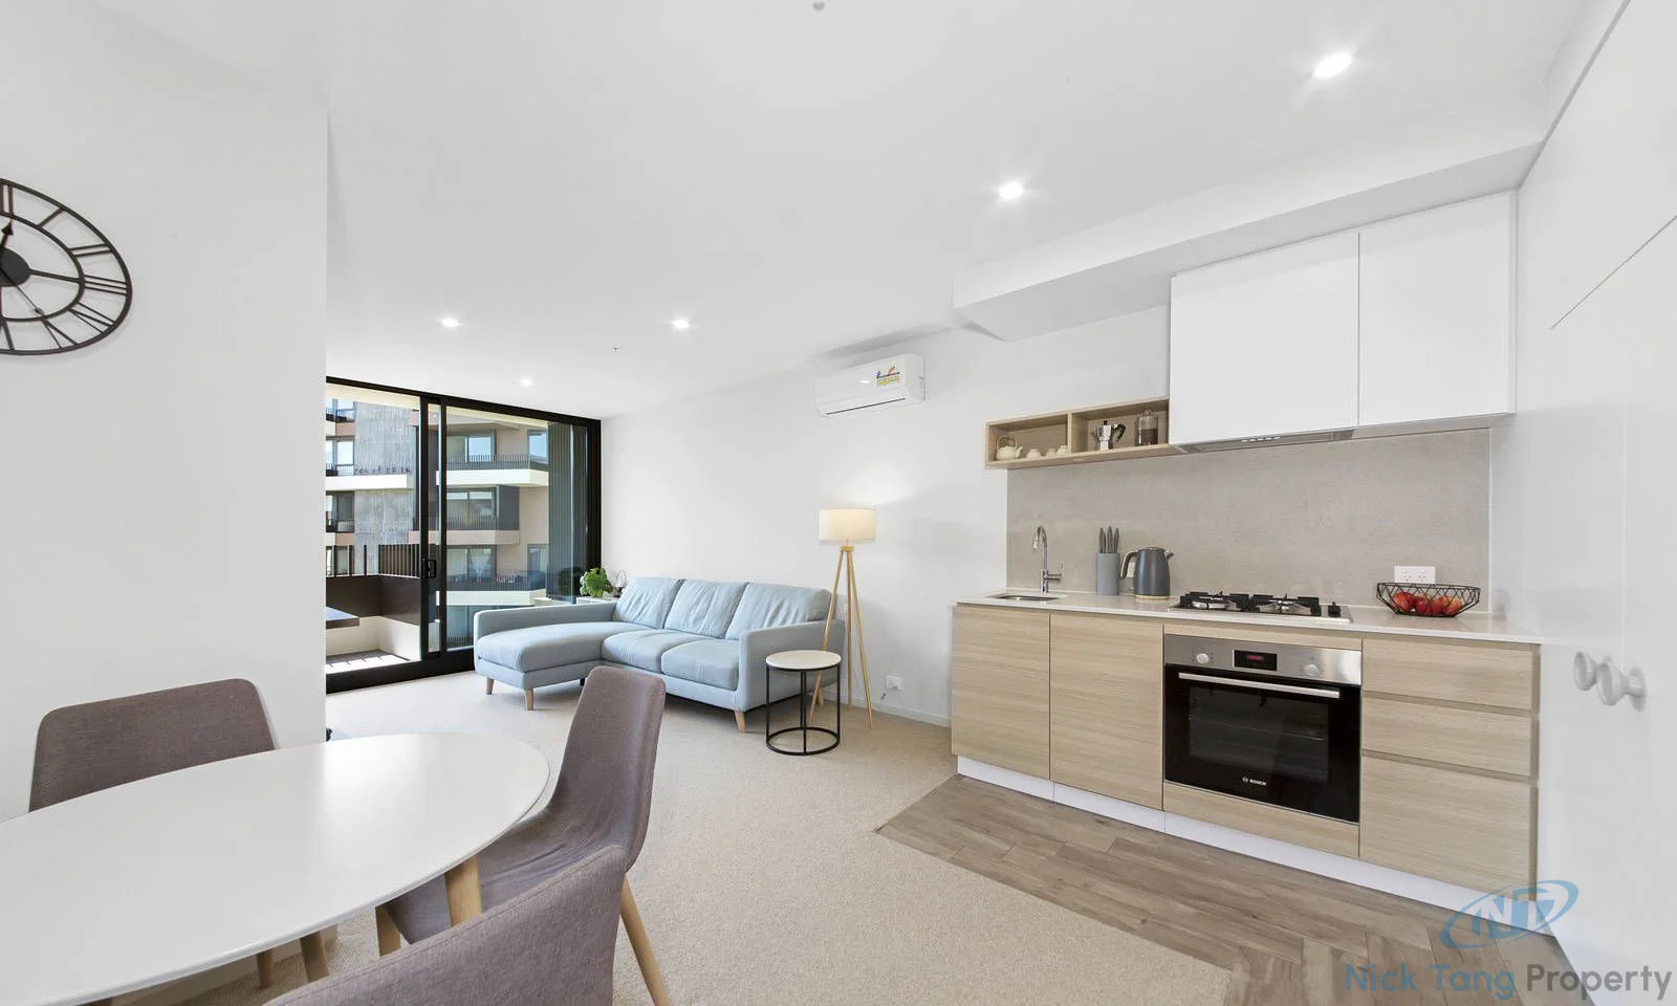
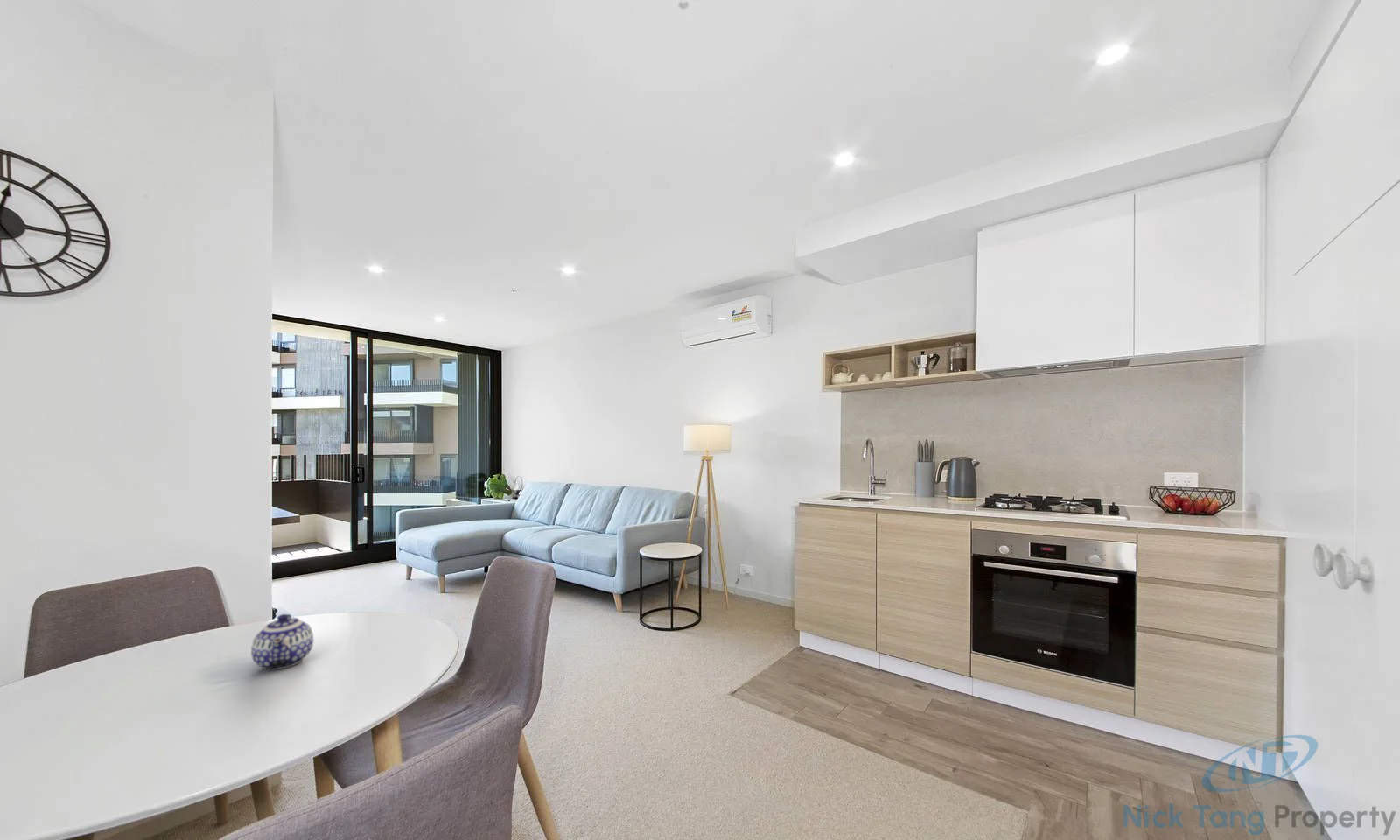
+ teapot [250,613,314,671]
